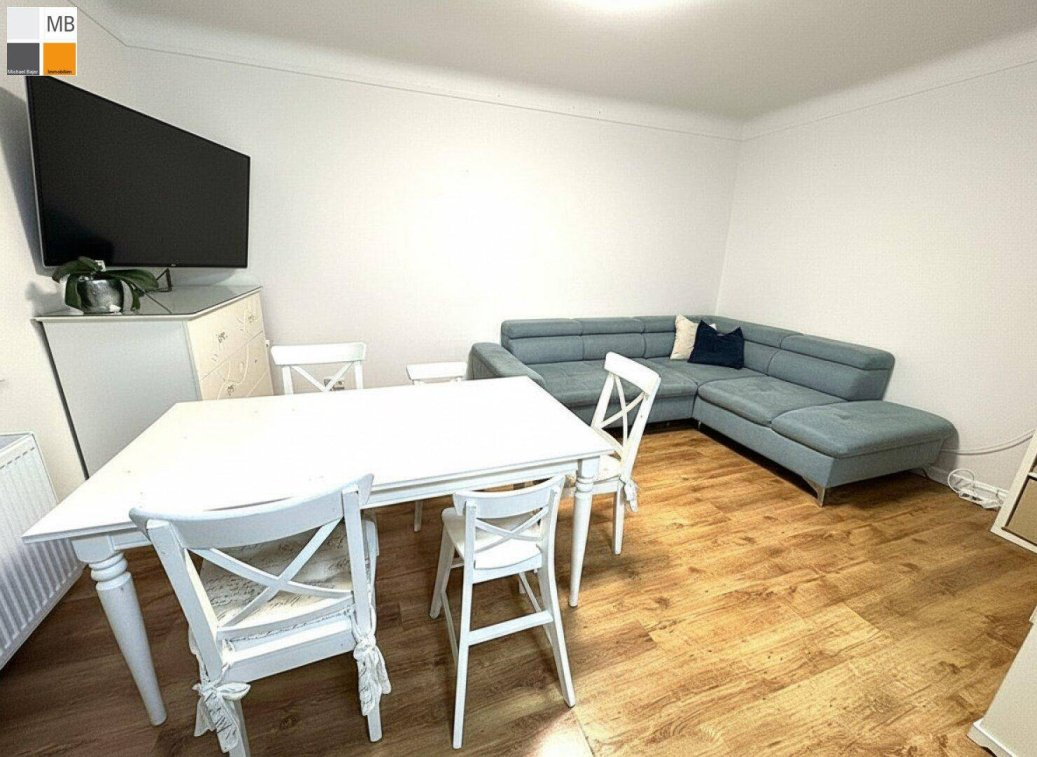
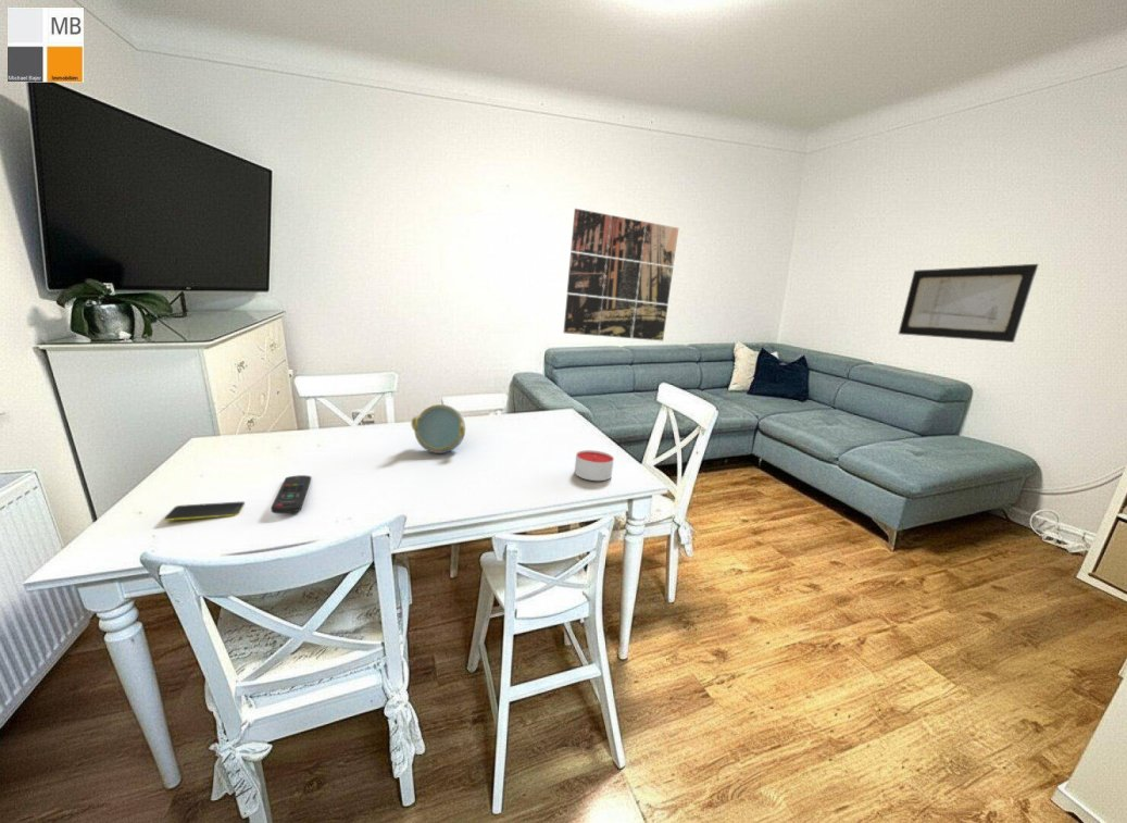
+ smartphone [164,500,246,522]
+ remote control [270,474,312,514]
+ decorative bowl [410,403,466,454]
+ candle [574,449,615,482]
+ wall art [563,208,679,341]
+ wall art [898,263,1039,344]
